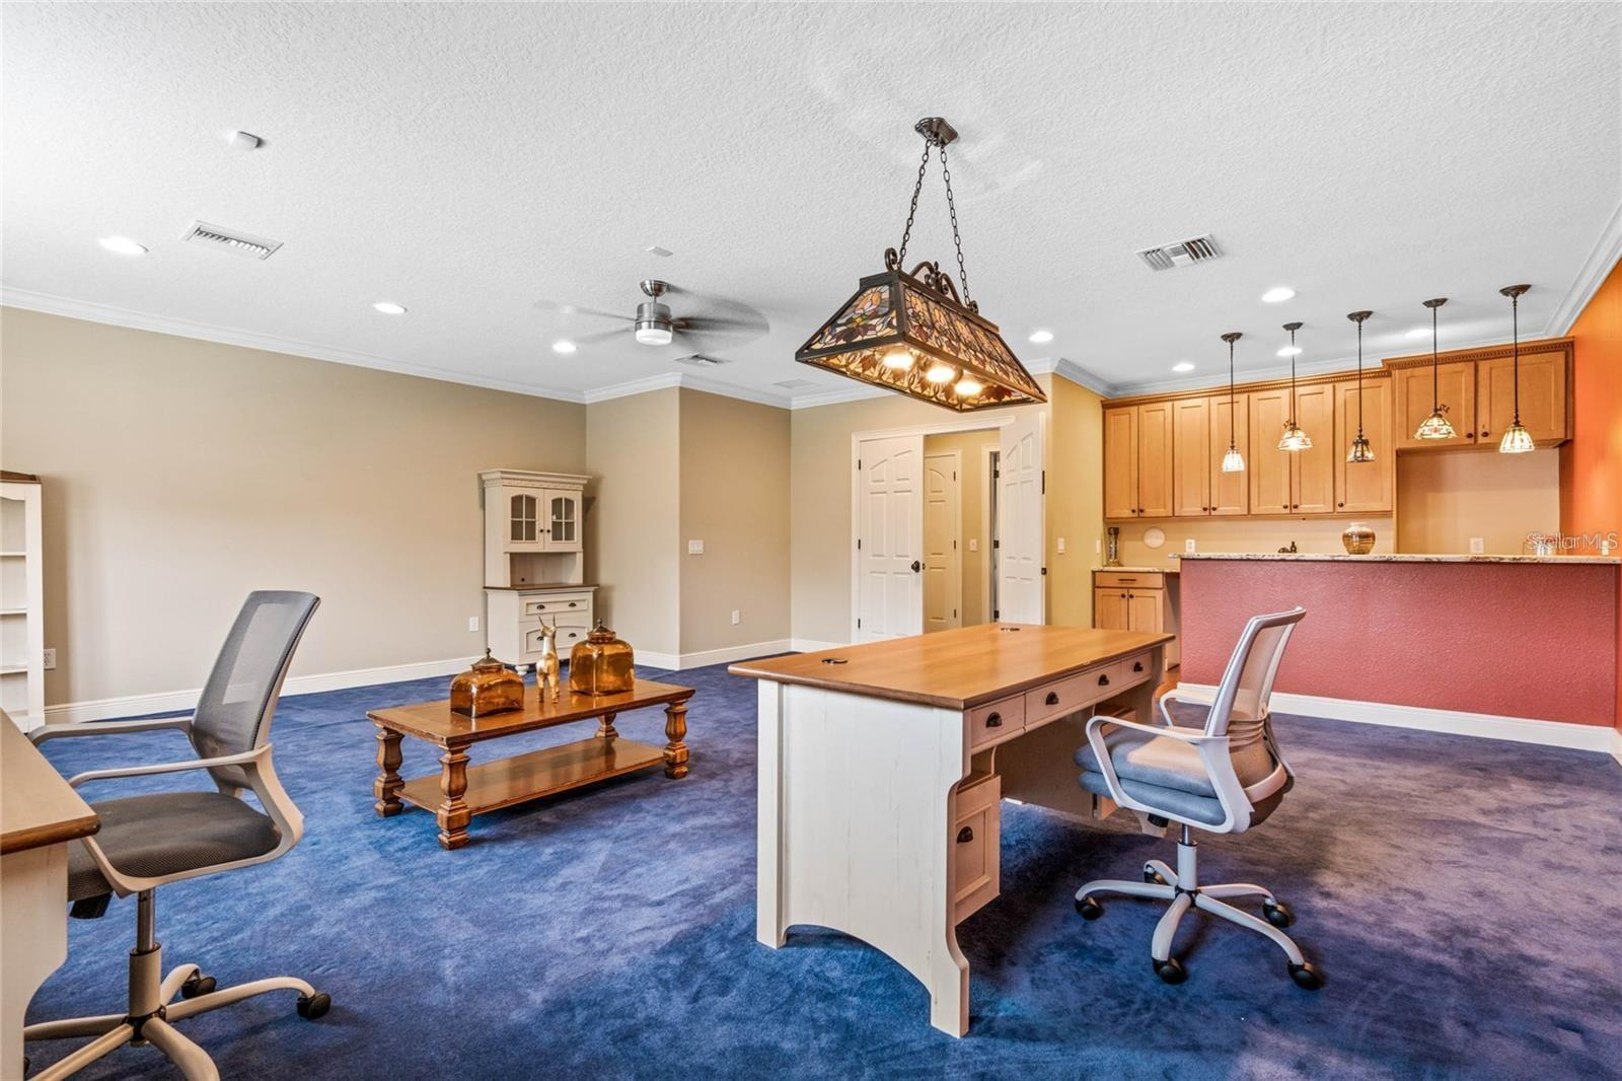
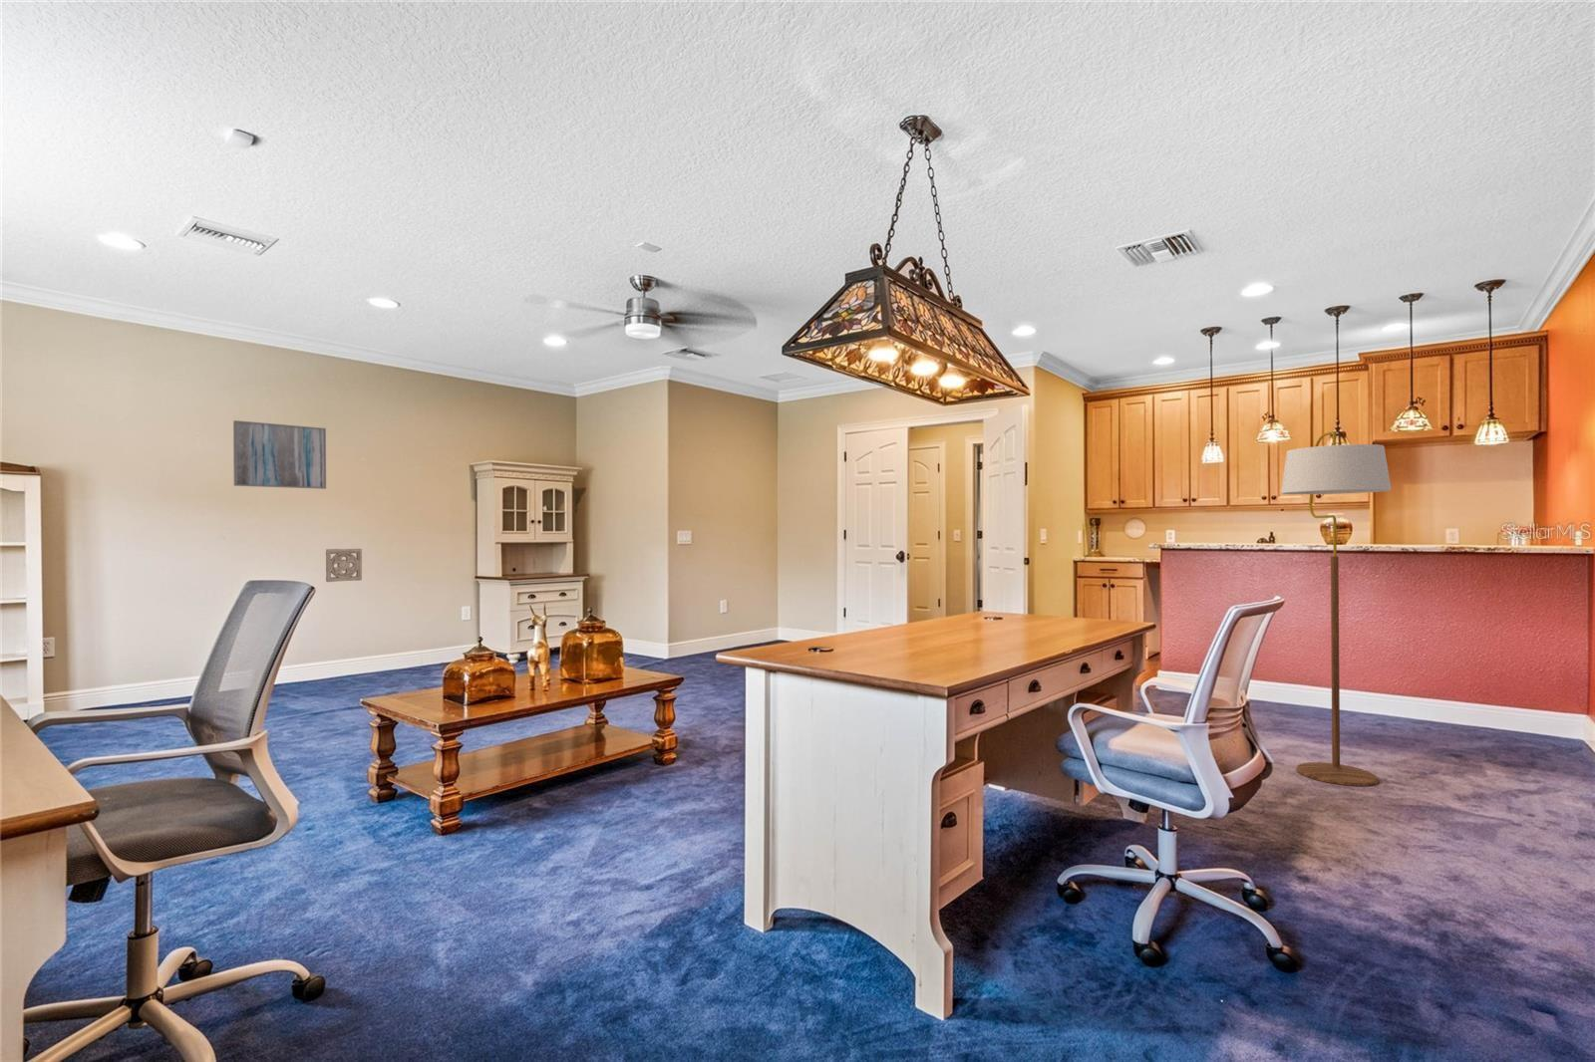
+ wall ornament [325,548,363,583]
+ wall art [232,420,327,491]
+ floor lamp [1280,430,1392,787]
